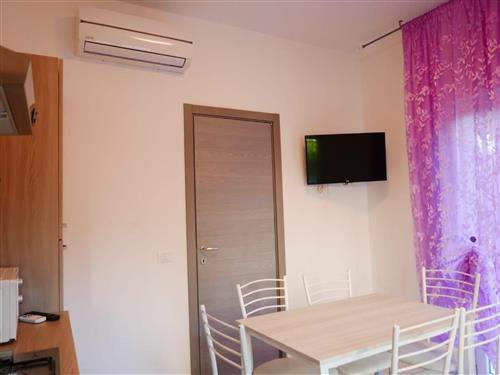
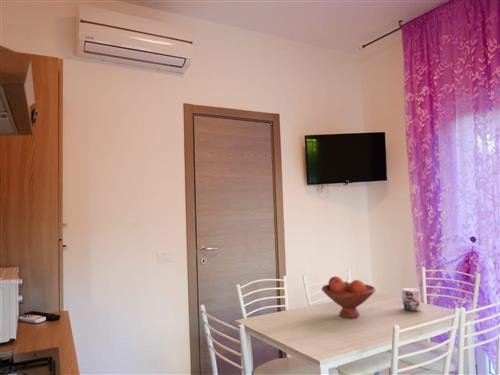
+ fruit bowl [321,275,377,319]
+ mug [401,287,422,313]
